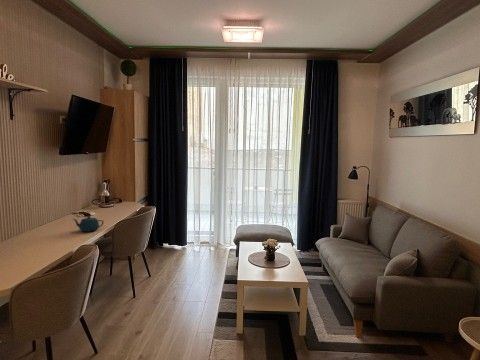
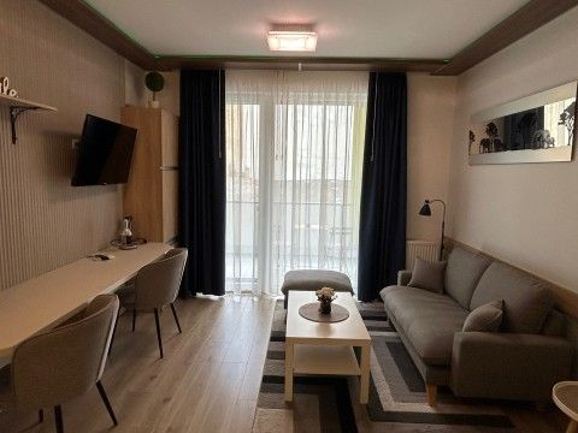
- teapot [72,215,105,233]
